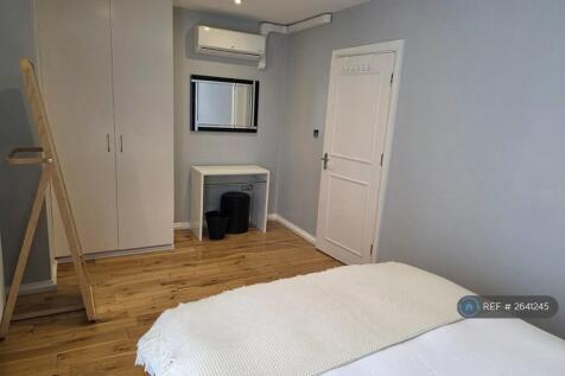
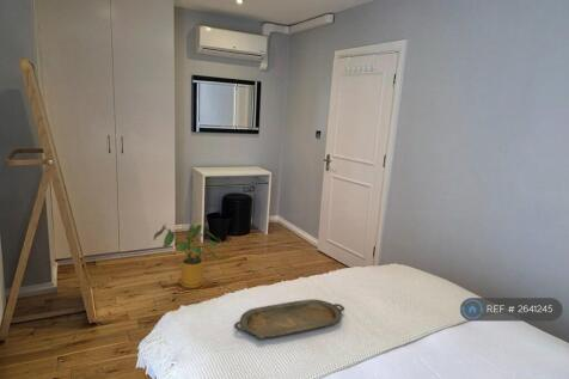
+ house plant [153,222,225,289]
+ serving tray [233,298,345,340]
